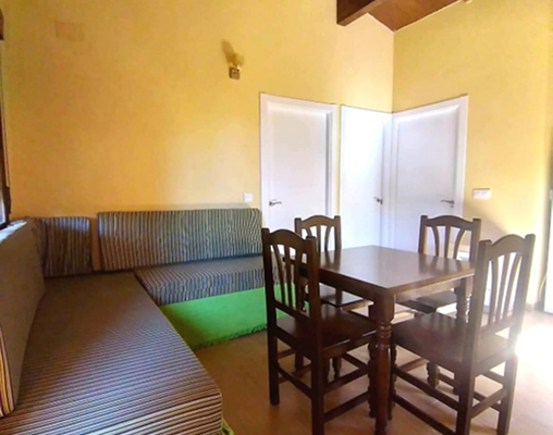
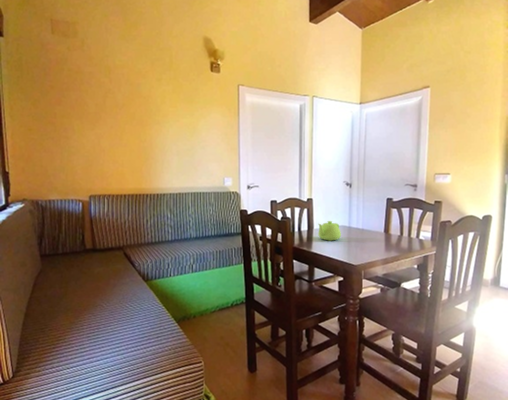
+ teapot [317,220,342,242]
